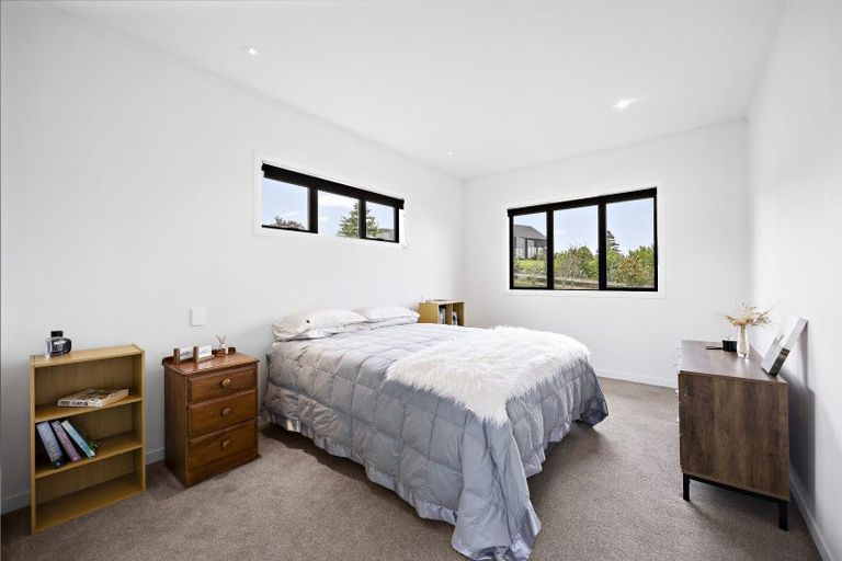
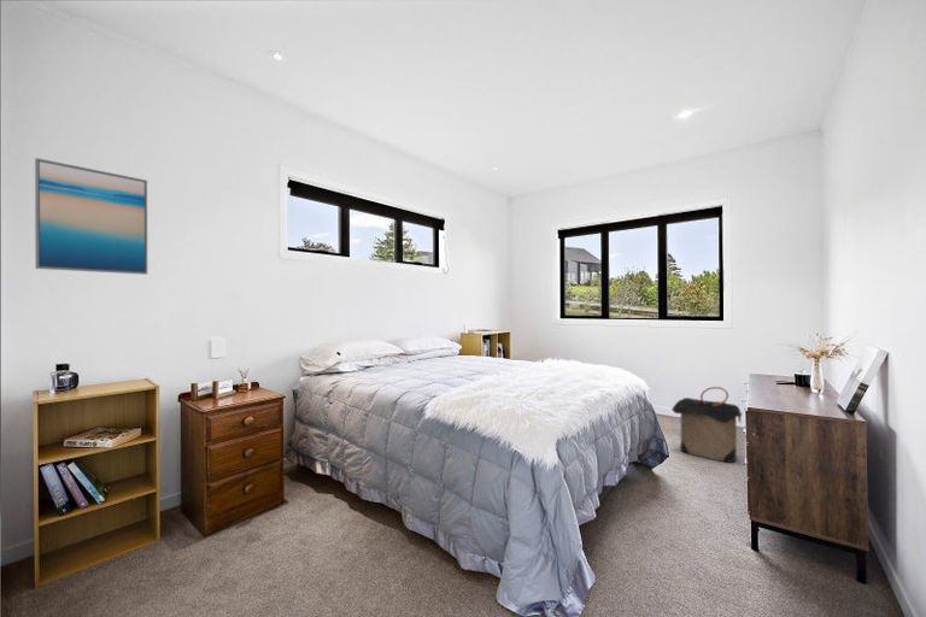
+ laundry hamper [670,386,744,464]
+ wall art [34,157,148,276]
